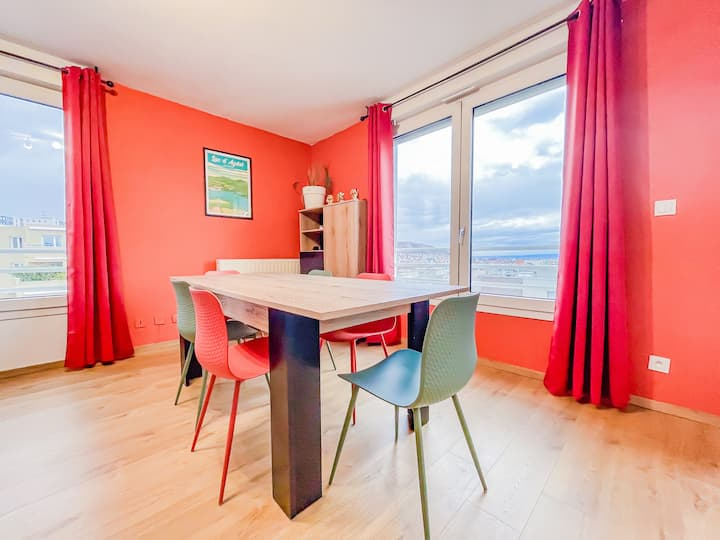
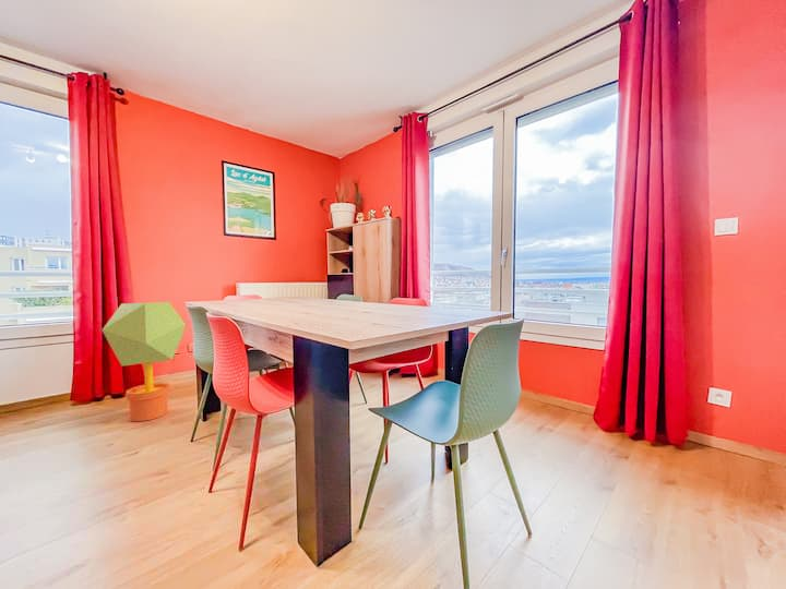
+ potted tree [102,301,187,422]
